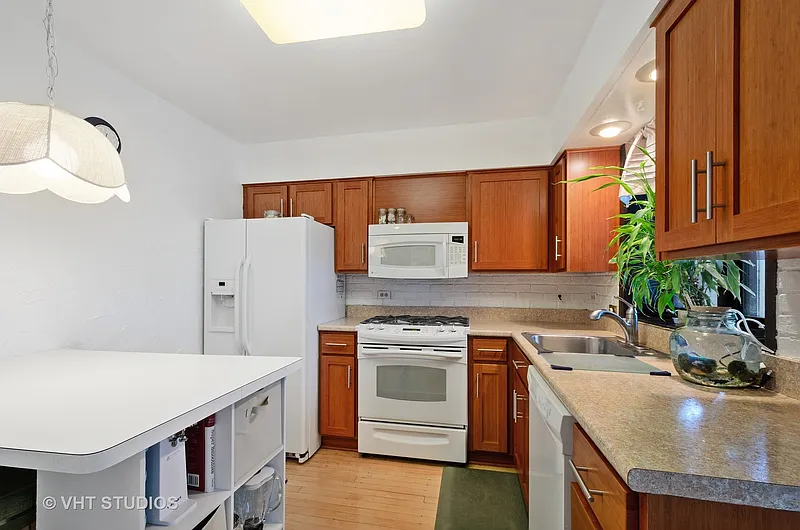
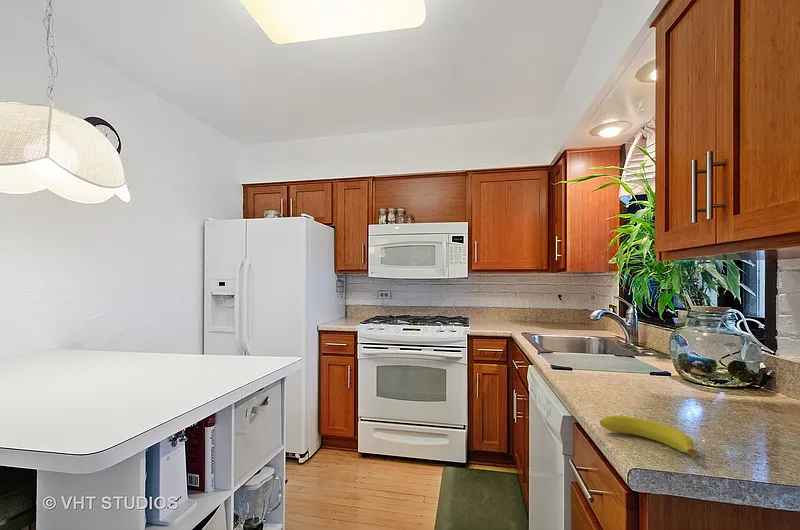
+ fruit [599,415,701,460]
